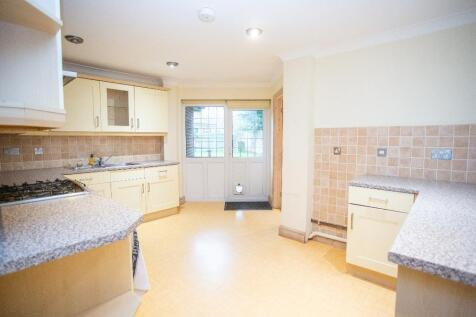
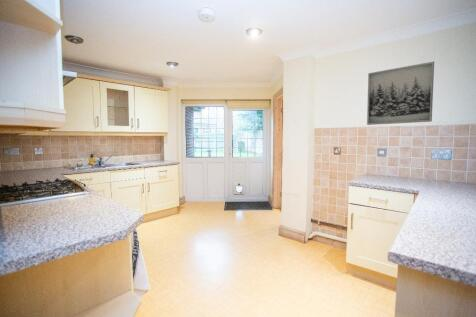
+ wall art [366,61,435,126]
